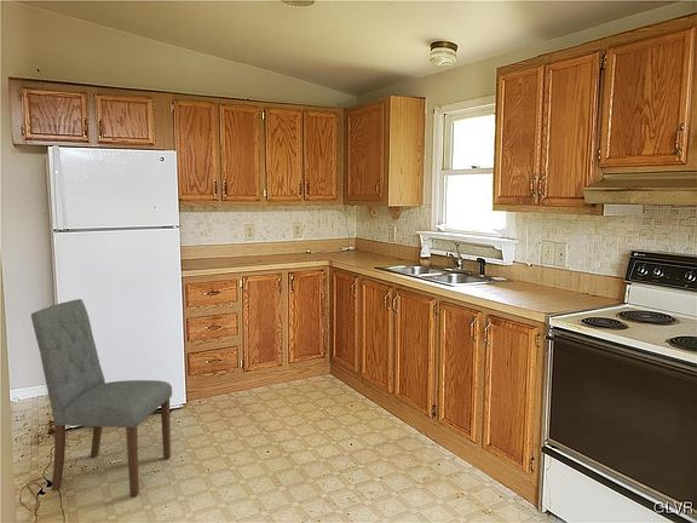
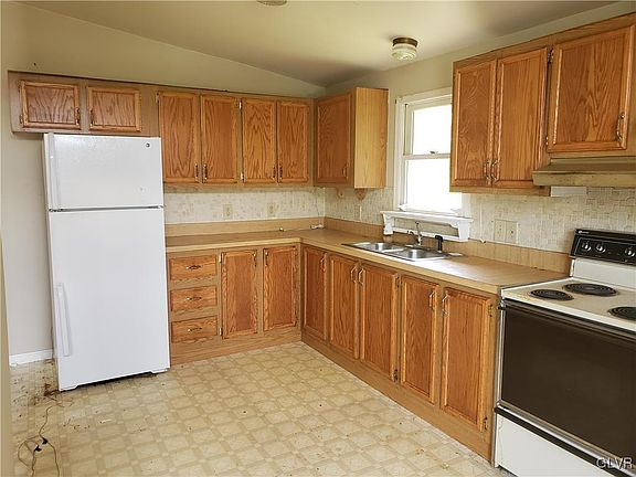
- dining chair [30,298,173,498]
